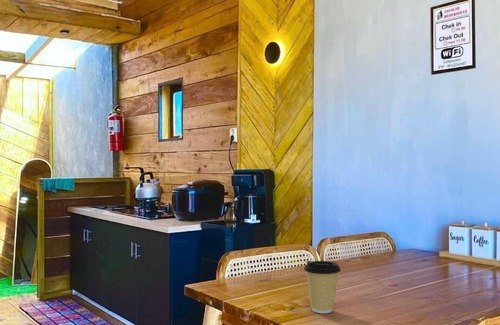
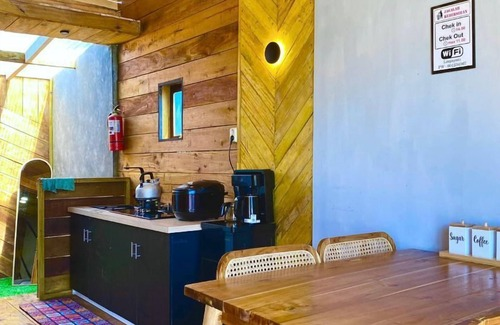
- coffee cup [303,260,342,314]
